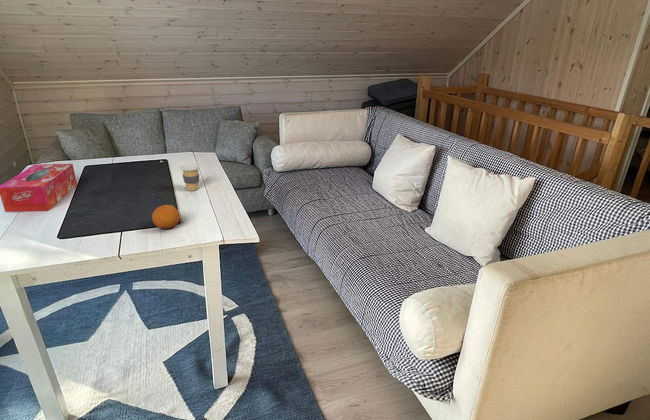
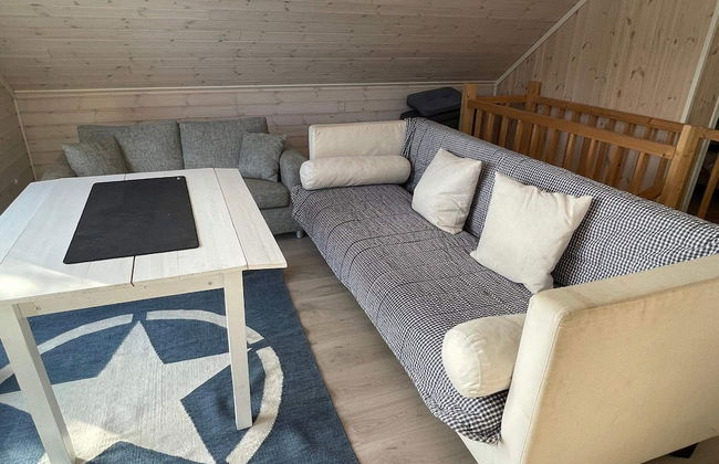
- fruit [151,204,181,230]
- tissue box [0,163,78,213]
- coffee cup [179,162,201,192]
